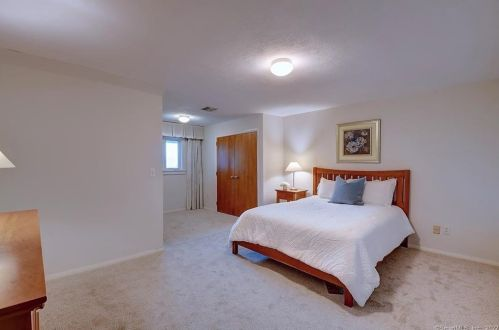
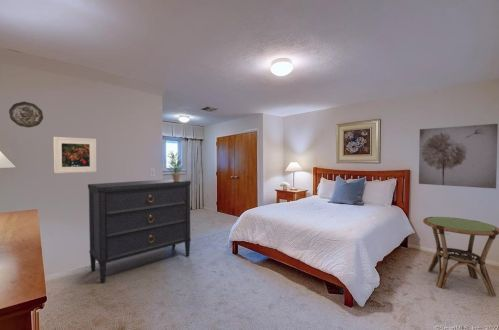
+ wall art [418,123,499,190]
+ dresser [87,178,192,284]
+ potted plant [165,150,184,181]
+ side table [422,216,499,298]
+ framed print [52,136,98,174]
+ decorative plate [8,101,44,128]
